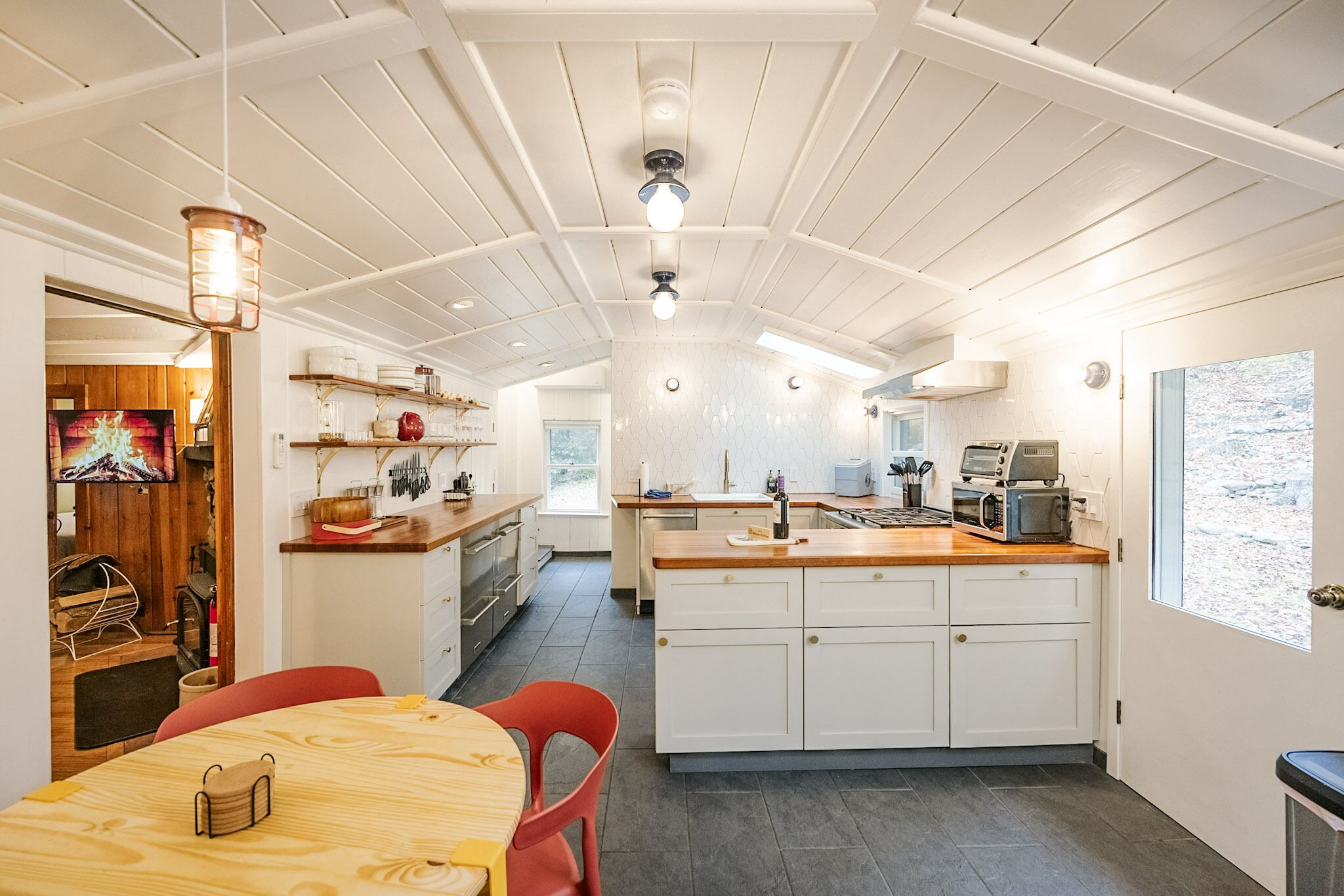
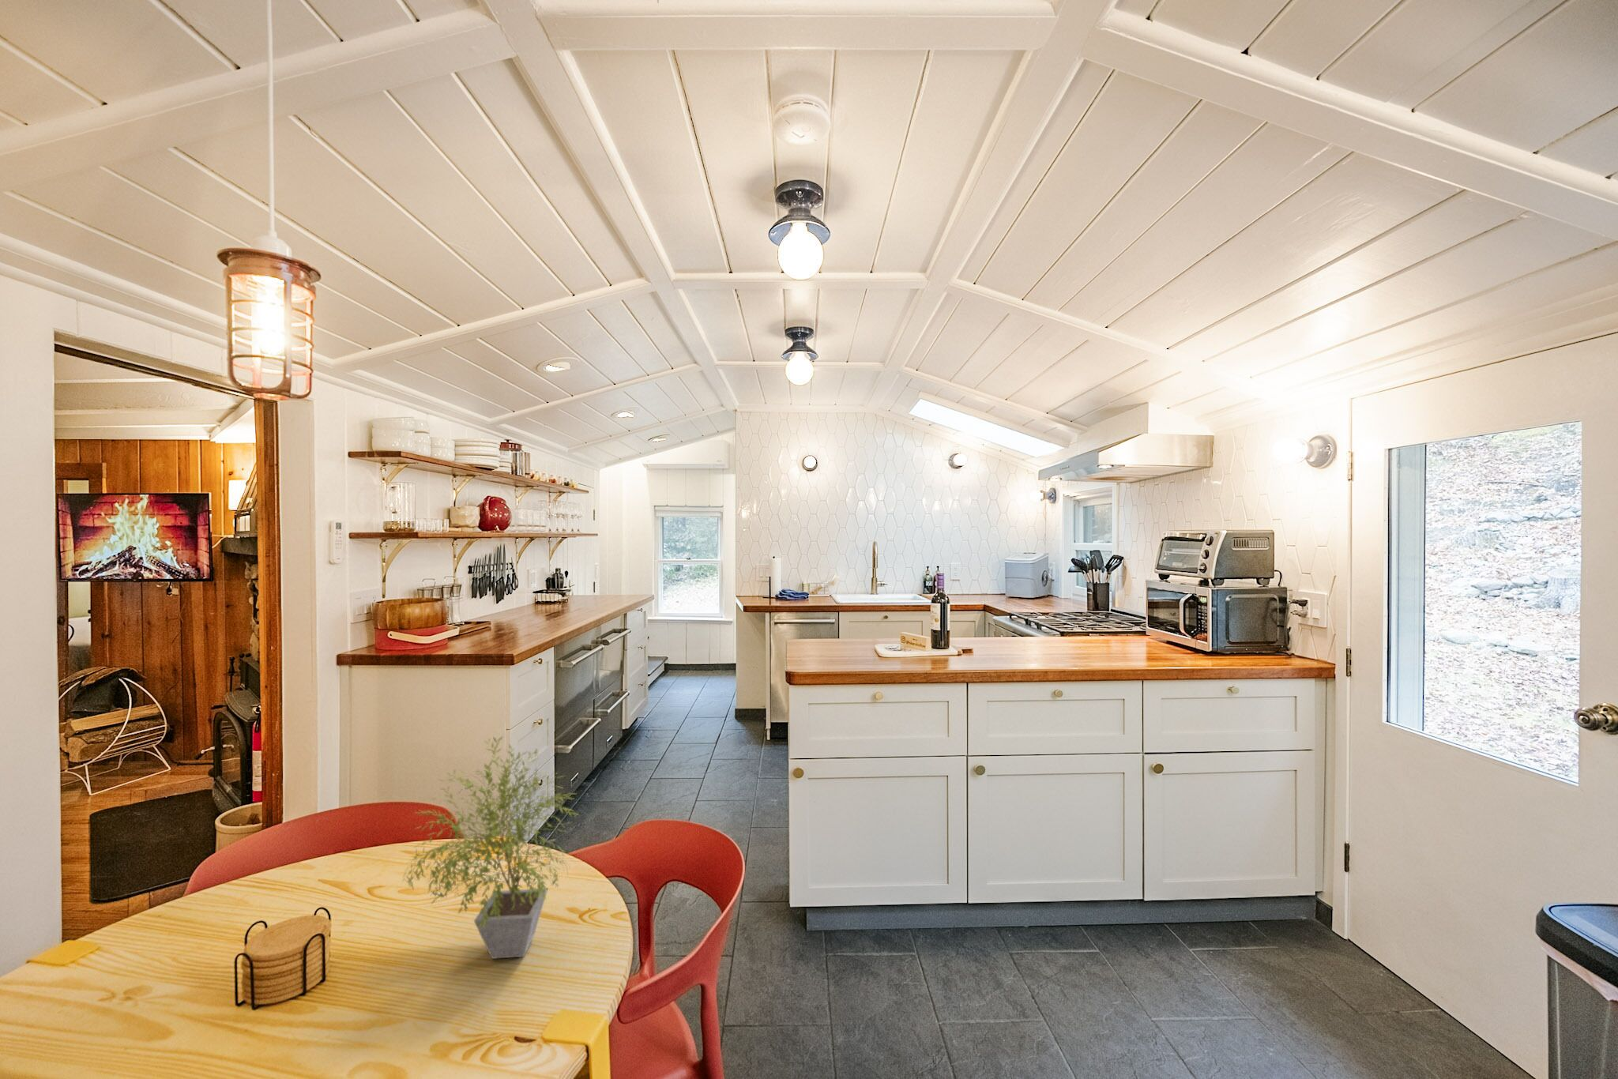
+ potted plant [401,736,580,960]
